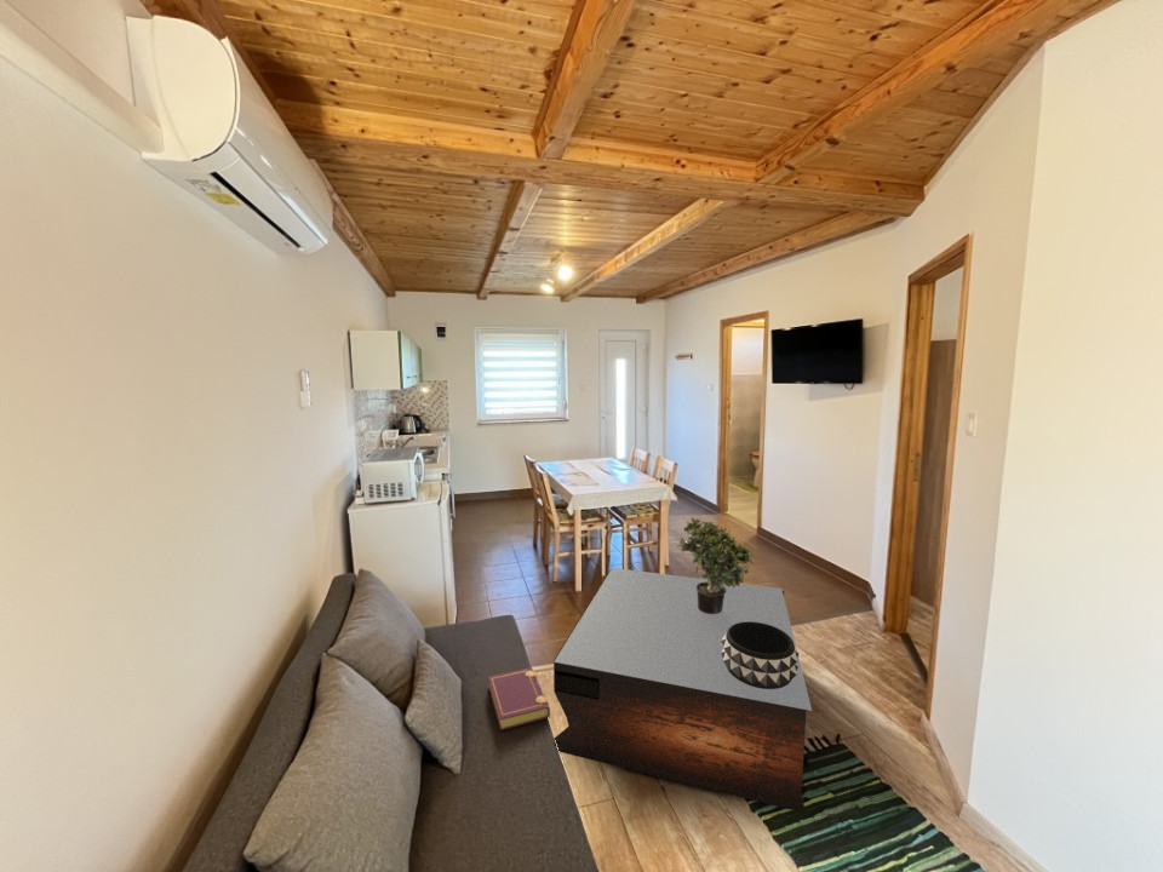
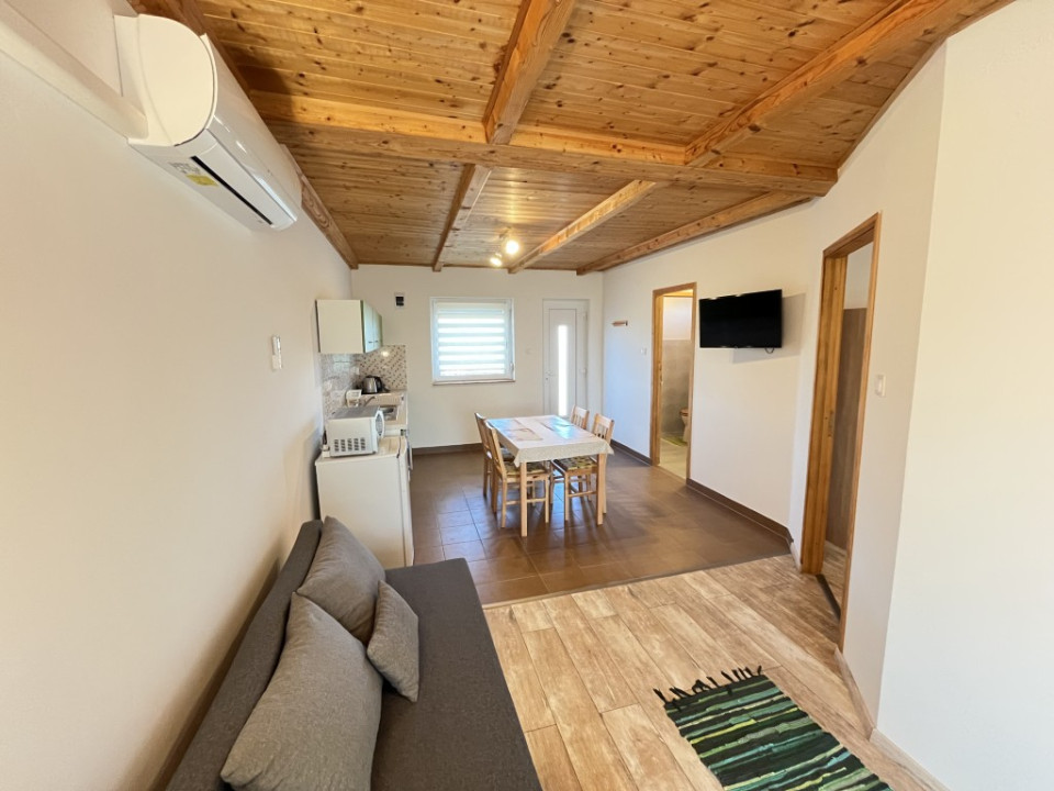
- decorative bowl [721,621,801,689]
- potted plant [676,516,755,614]
- coffee table [552,567,813,814]
- book [487,666,551,732]
